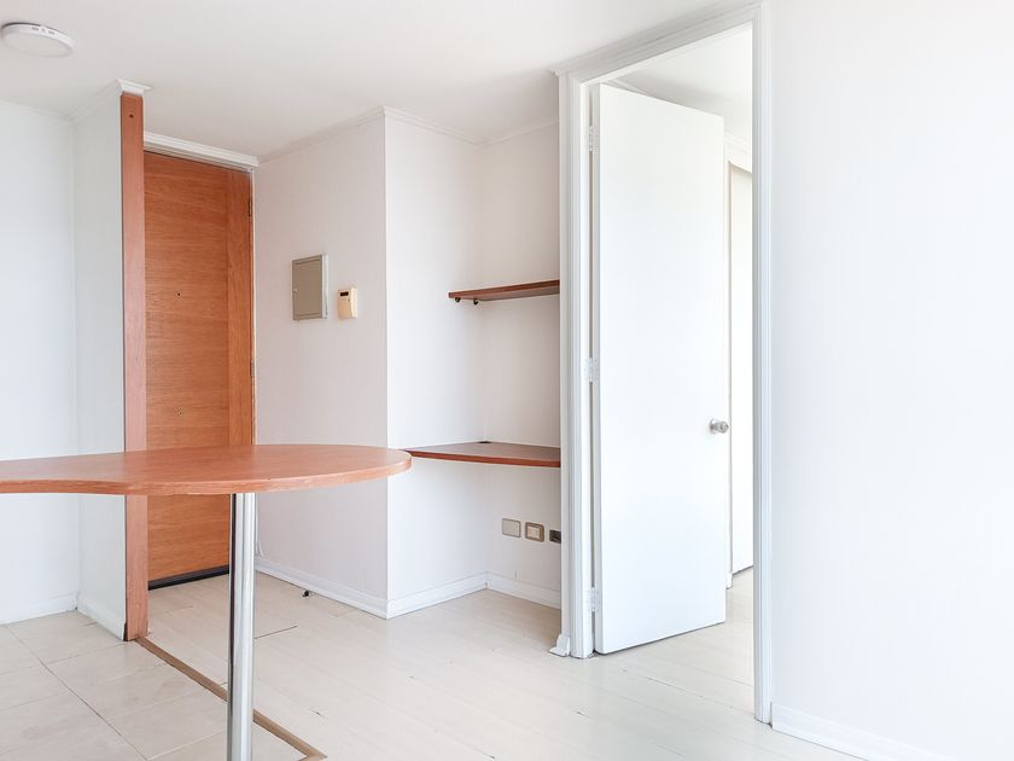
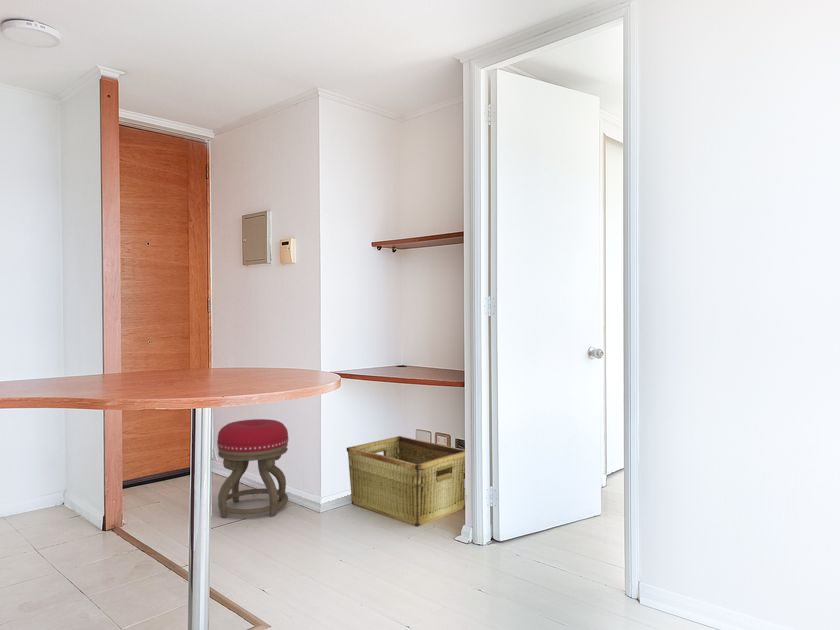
+ stool [216,418,289,519]
+ hamper [346,435,466,527]
